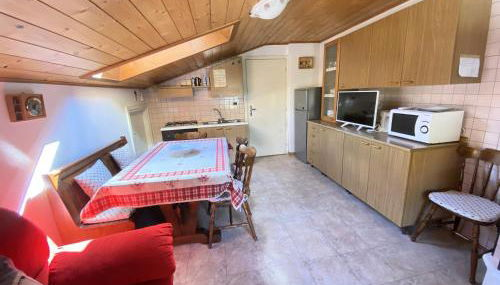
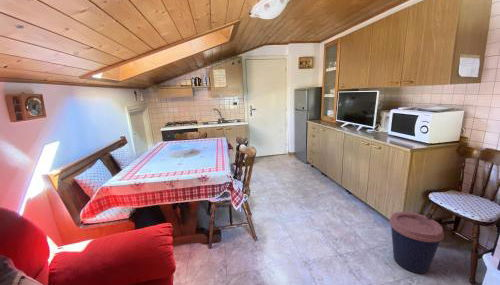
+ coffee cup [388,211,445,274]
